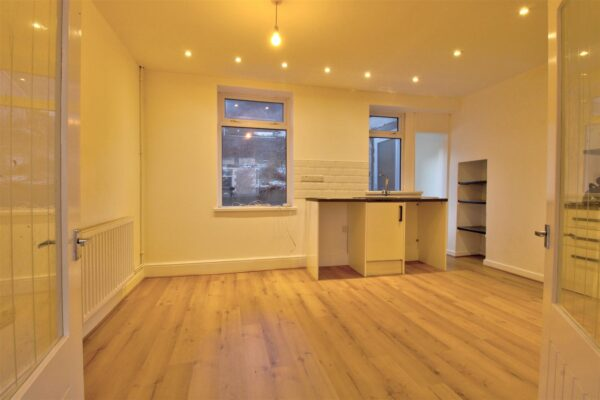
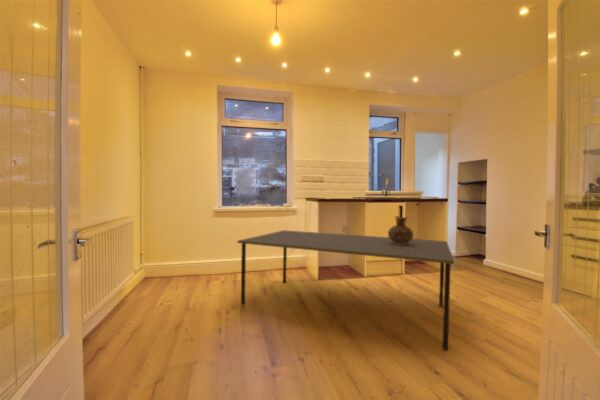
+ dining table [236,229,455,351]
+ ceramic jug [387,215,414,245]
